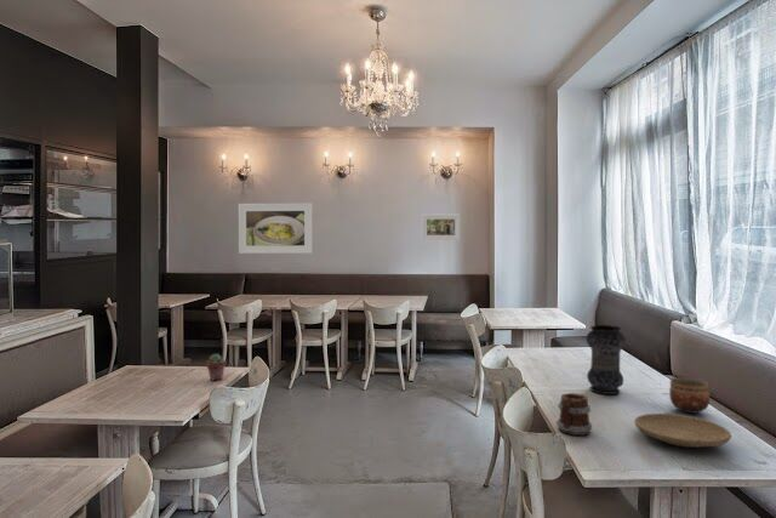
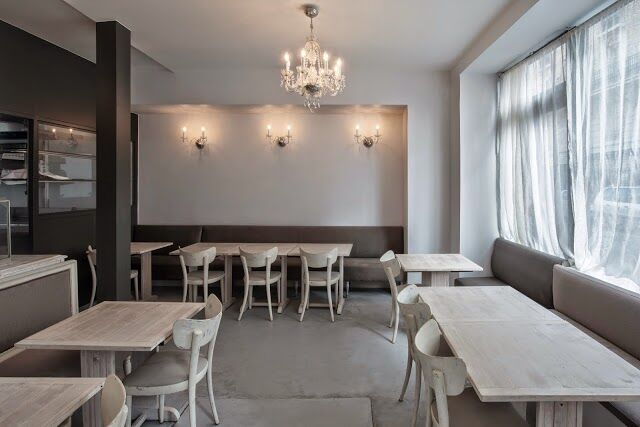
- potted succulent [205,353,228,381]
- plate [633,412,732,449]
- bowl [668,376,711,415]
- mug [555,392,593,437]
- vase [586,324,627,395]
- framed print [238,203,313,255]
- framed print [421,214,461,241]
